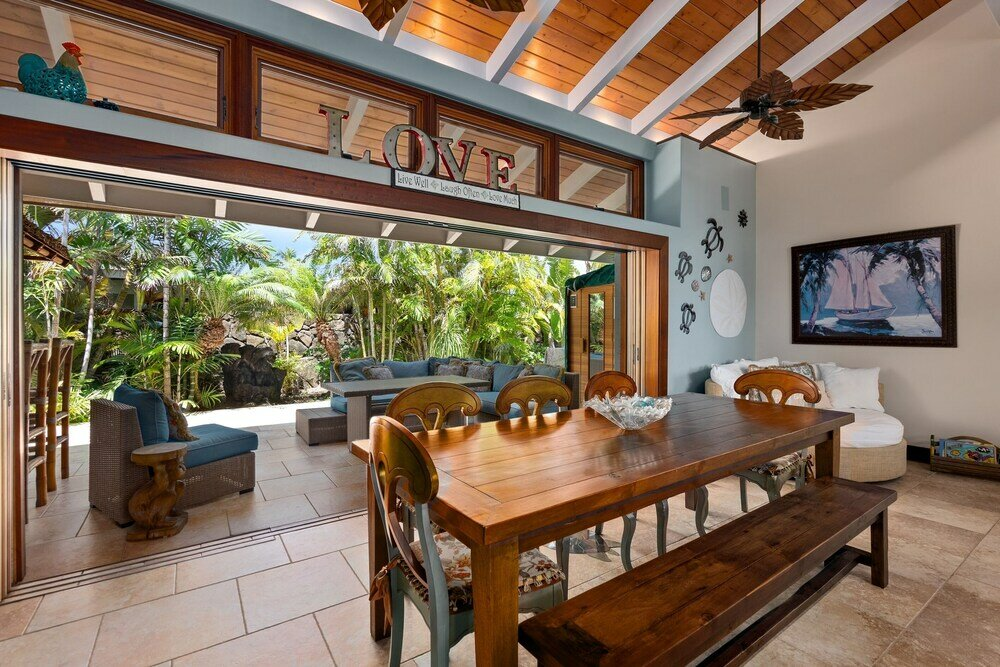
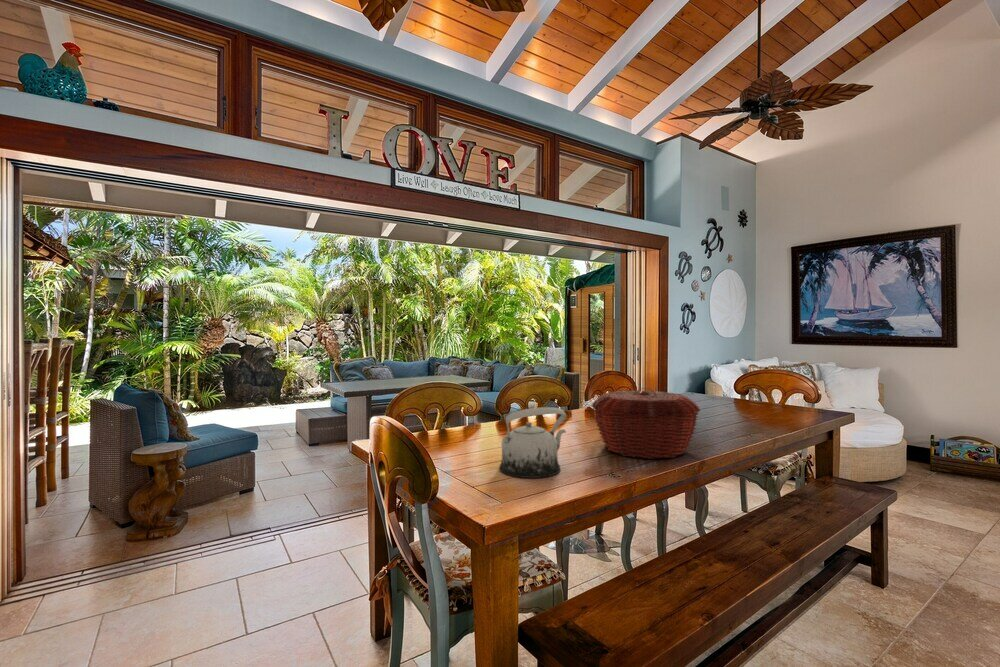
+ woven basket [590,387,702,459]
+ teapot [498,406,568,479]
